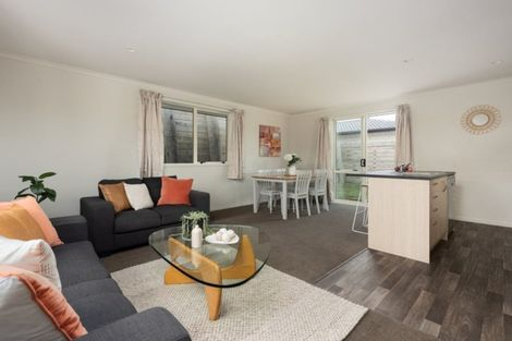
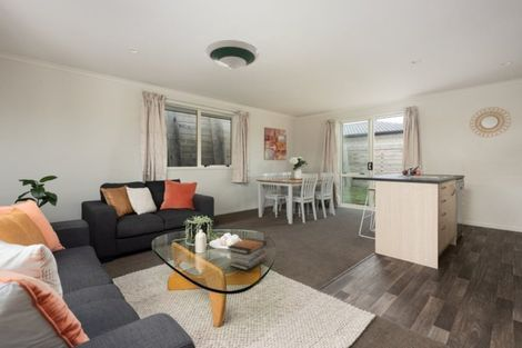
+ book stack [227,237,269,271]
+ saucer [204,39,260,70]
